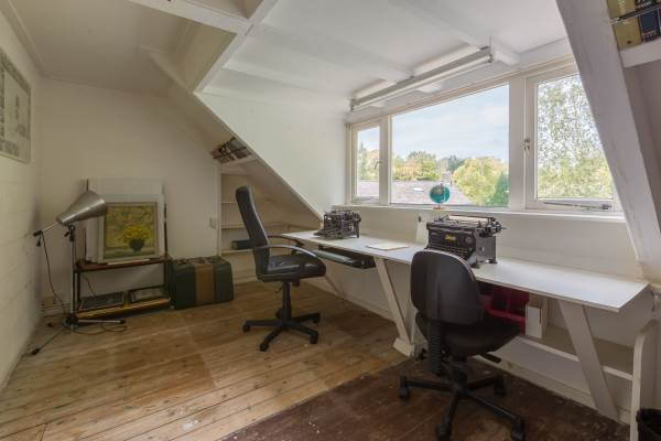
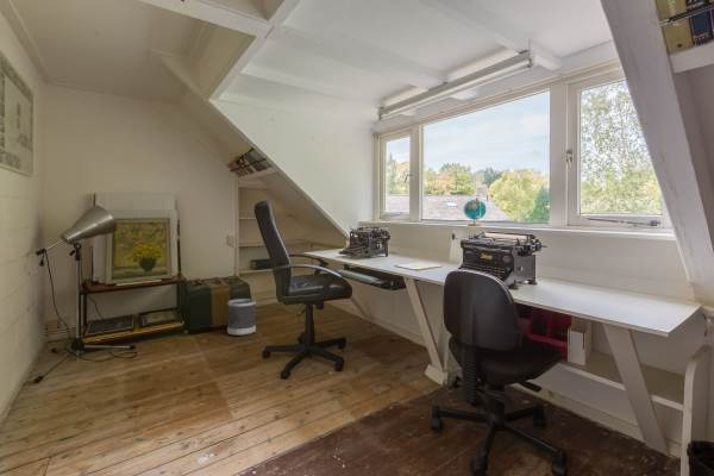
+ wastebasket [226,298,257,337]
